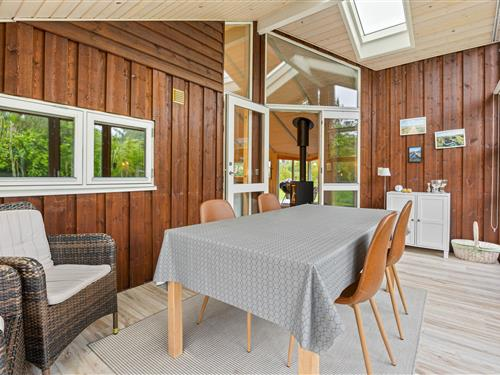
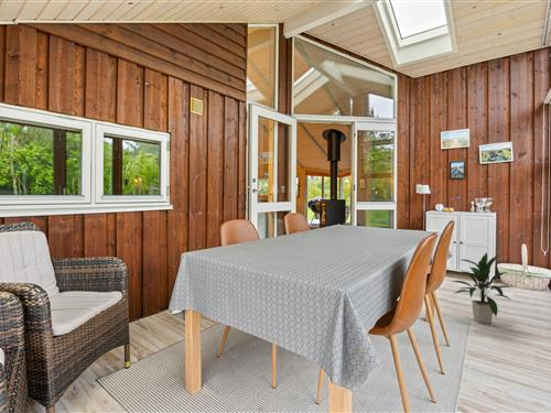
+ indoor plant [451,251,514,324]
